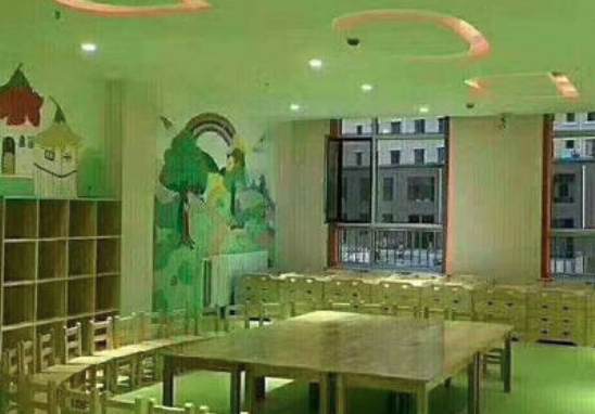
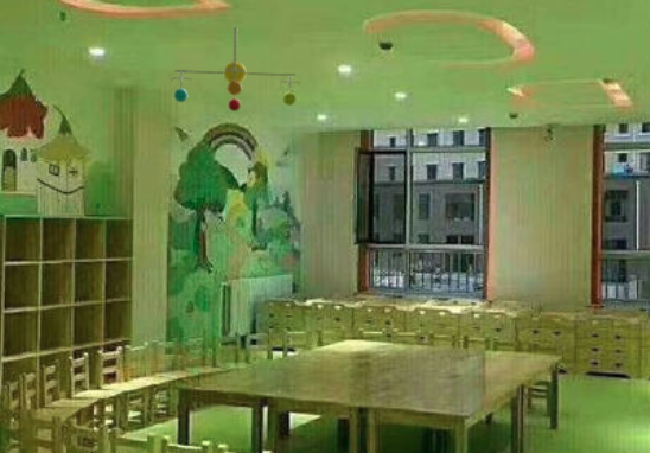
+ mobile [171,26,300,113]
